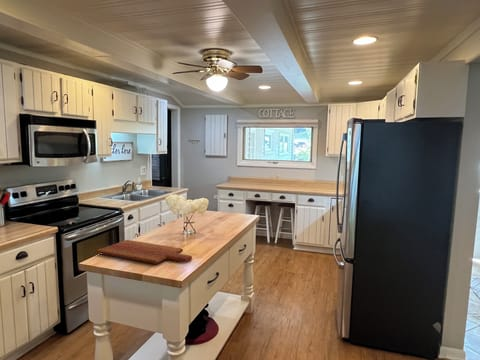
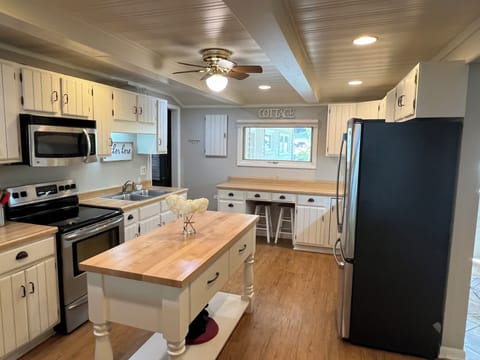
- cutting board [96,239,193,265]
